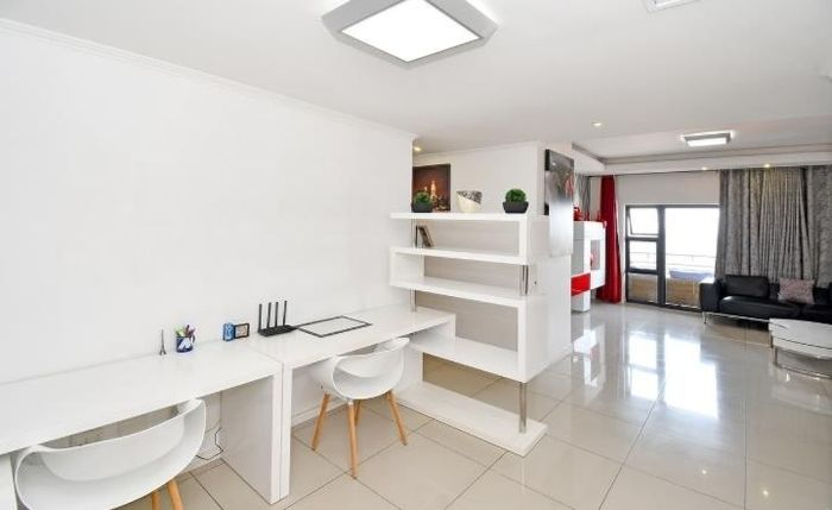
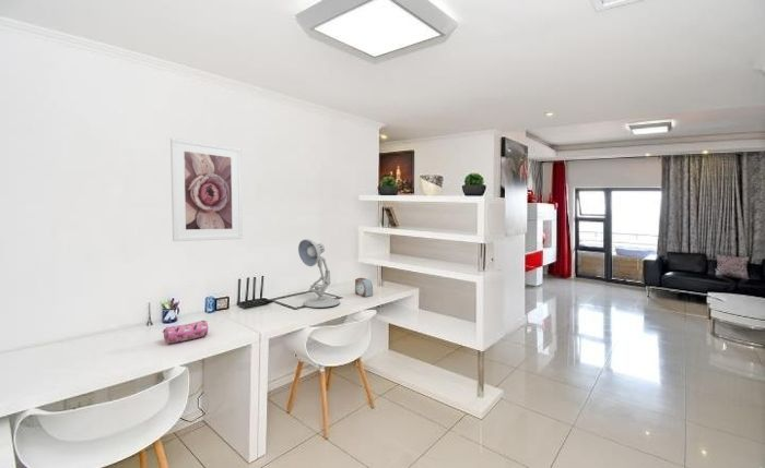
+ pencil case [162,320,209,345]
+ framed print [169,136,244,242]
+ alarm clock [354,277,374,298]
+ desk lamp [297,238,341,309]
